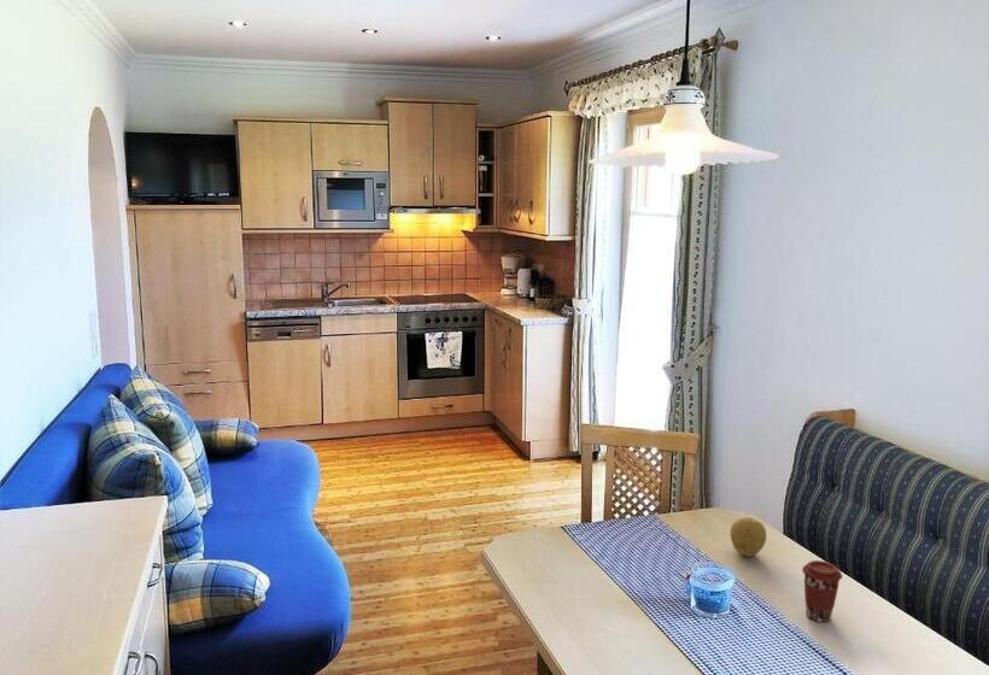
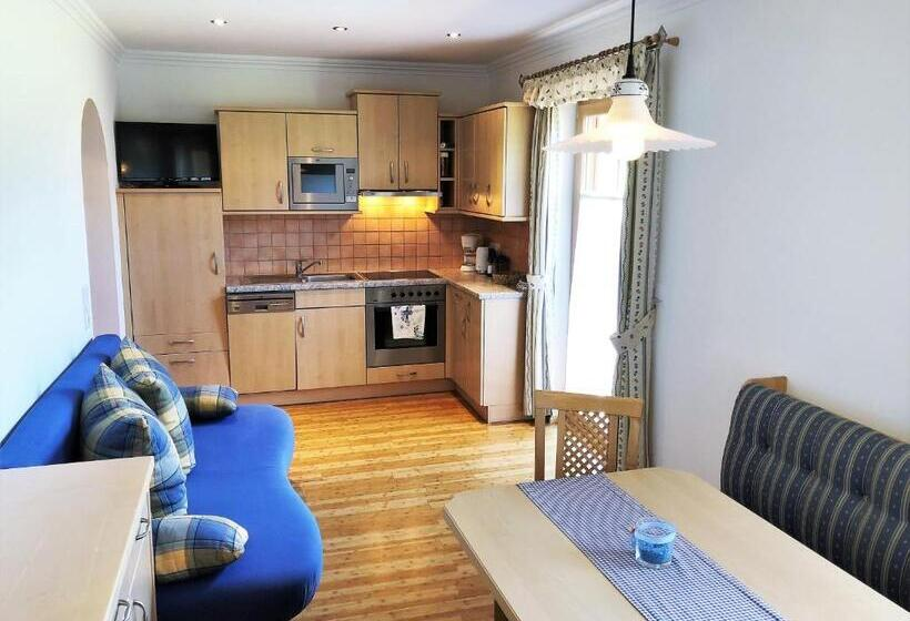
- coffee cup [801,559,843,623]
- fruit [730,516,767,558]
